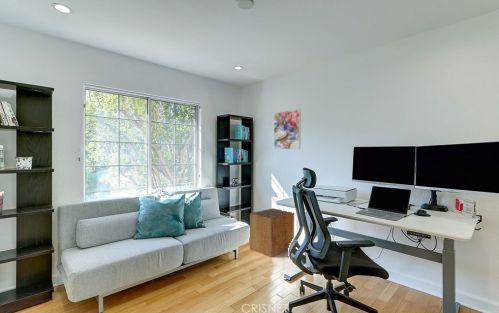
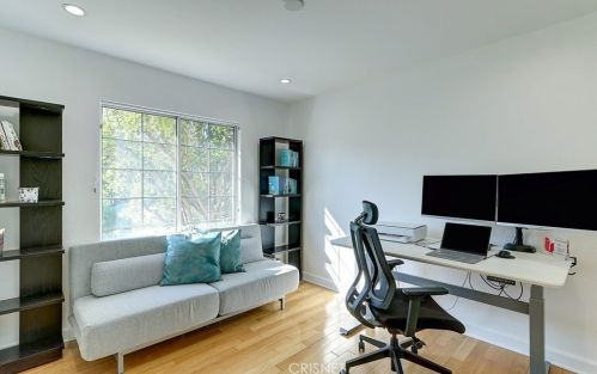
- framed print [273,108,302,150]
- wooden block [249,207,295,258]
